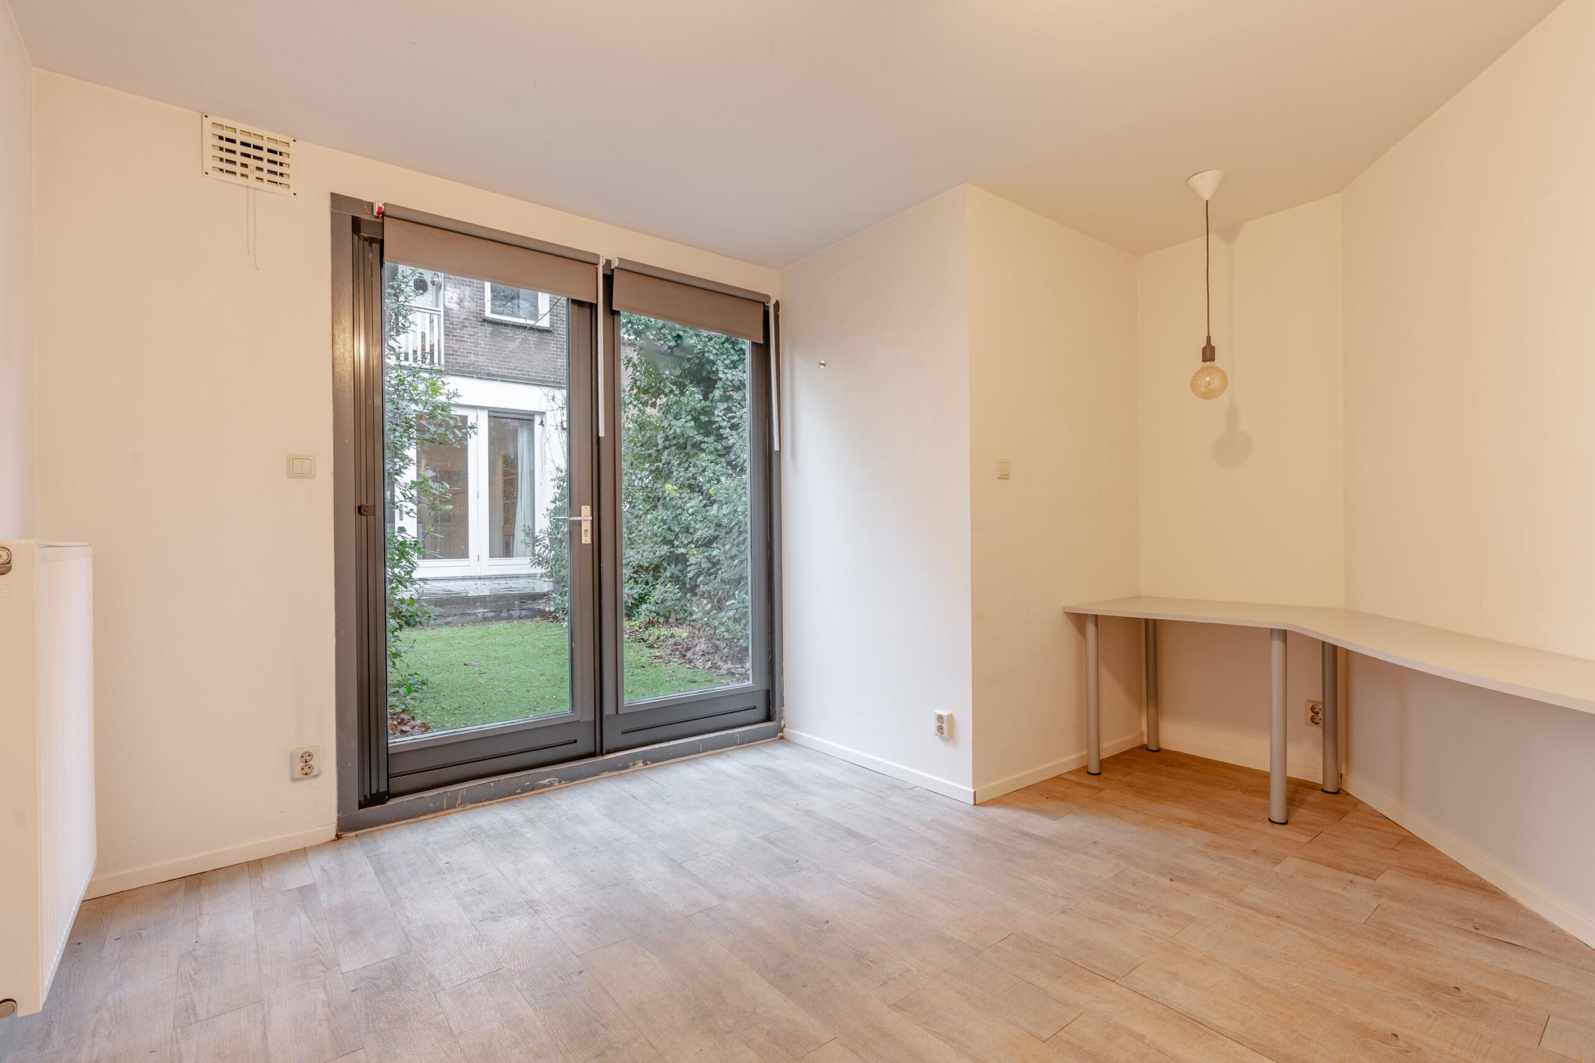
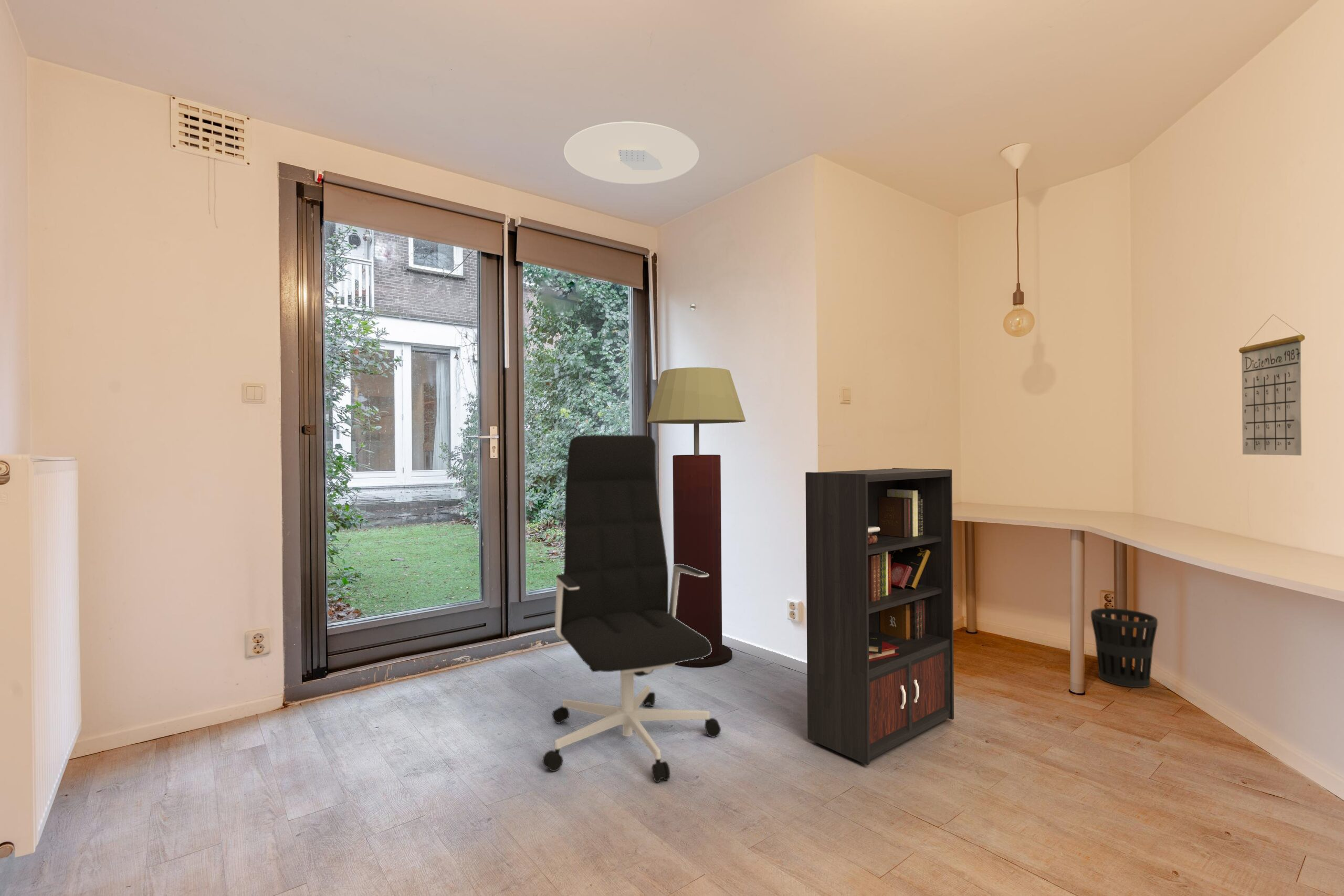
+ office chair [542,435,721,783]
+ calendar [1238,314,1305,456]
+ floor lamp [646,367,746,668]
+ ceiling light [563,121,700,185]
+ bookcase [805,468,954,766]
+ wastebasket [1090,608,1158,688]
